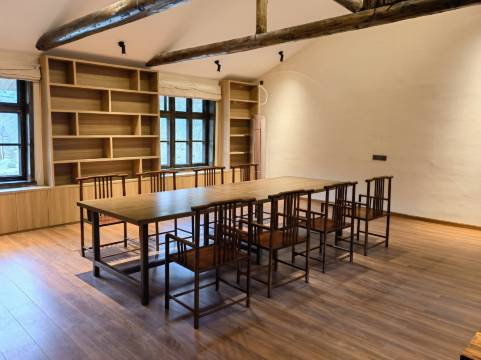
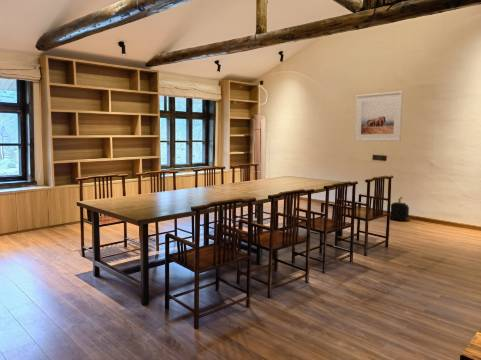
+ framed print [354,90,404,142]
+ plant pot [389,196,410,222]
